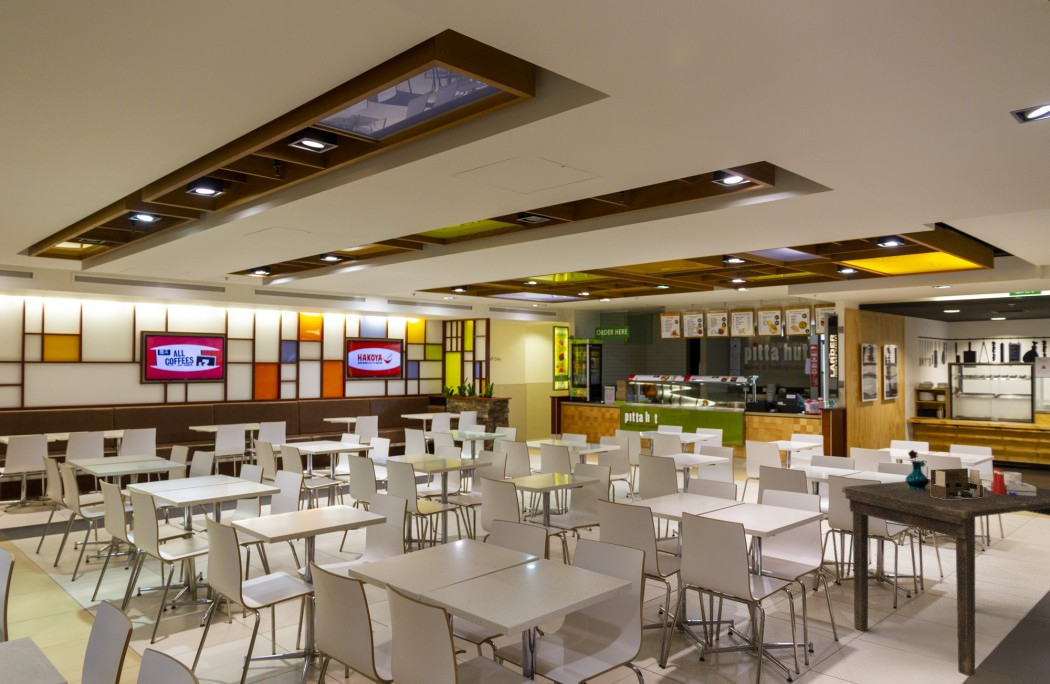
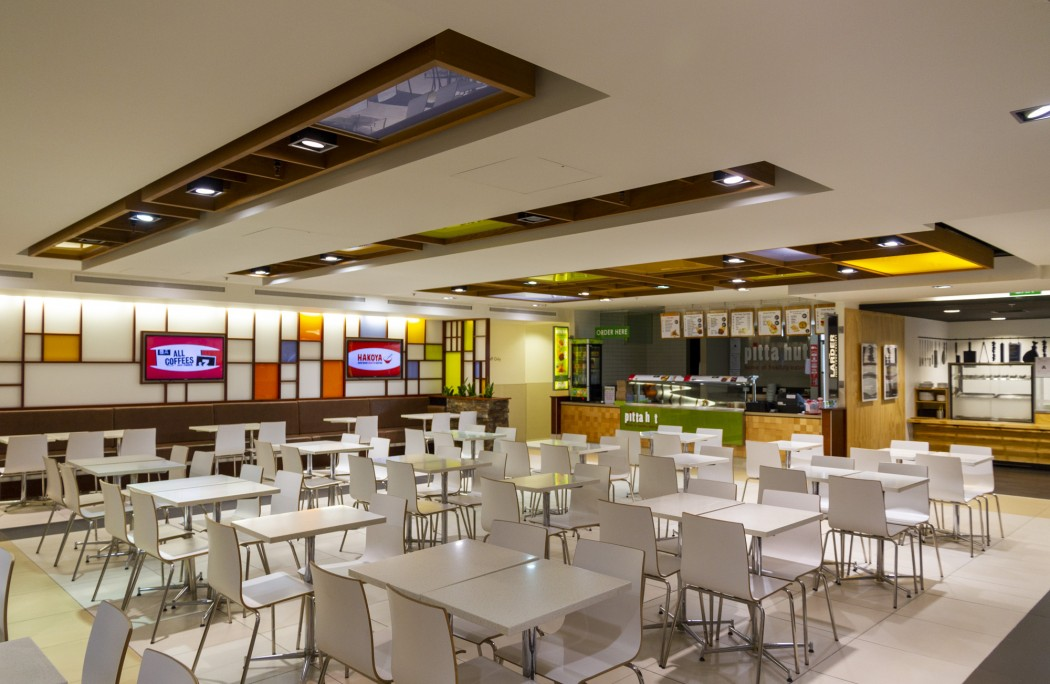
- architectural model [982,467,1037,496]
- vase [904,449,929,491]
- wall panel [930,467,983,499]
- dining table [841,476,1050,677]
